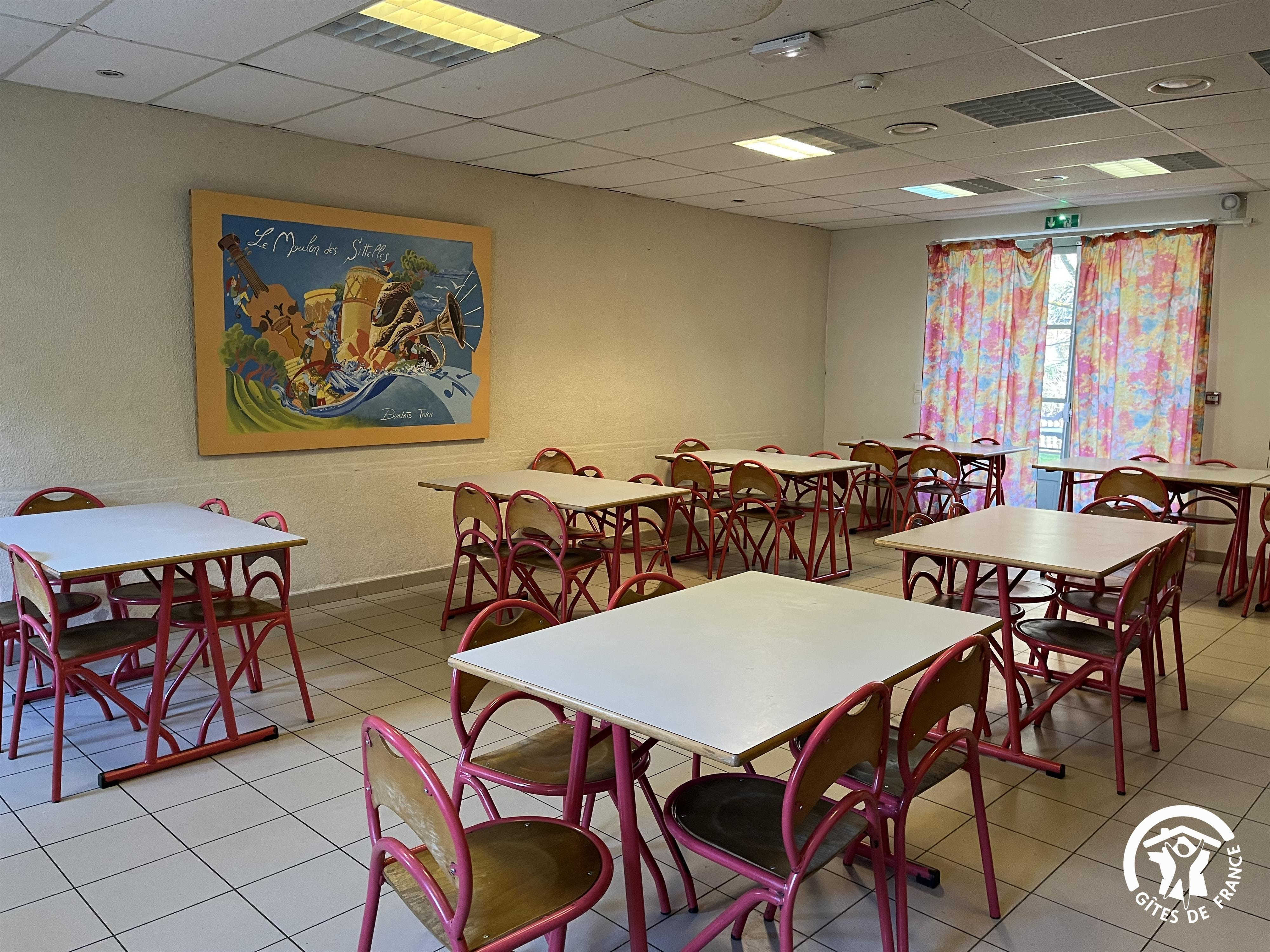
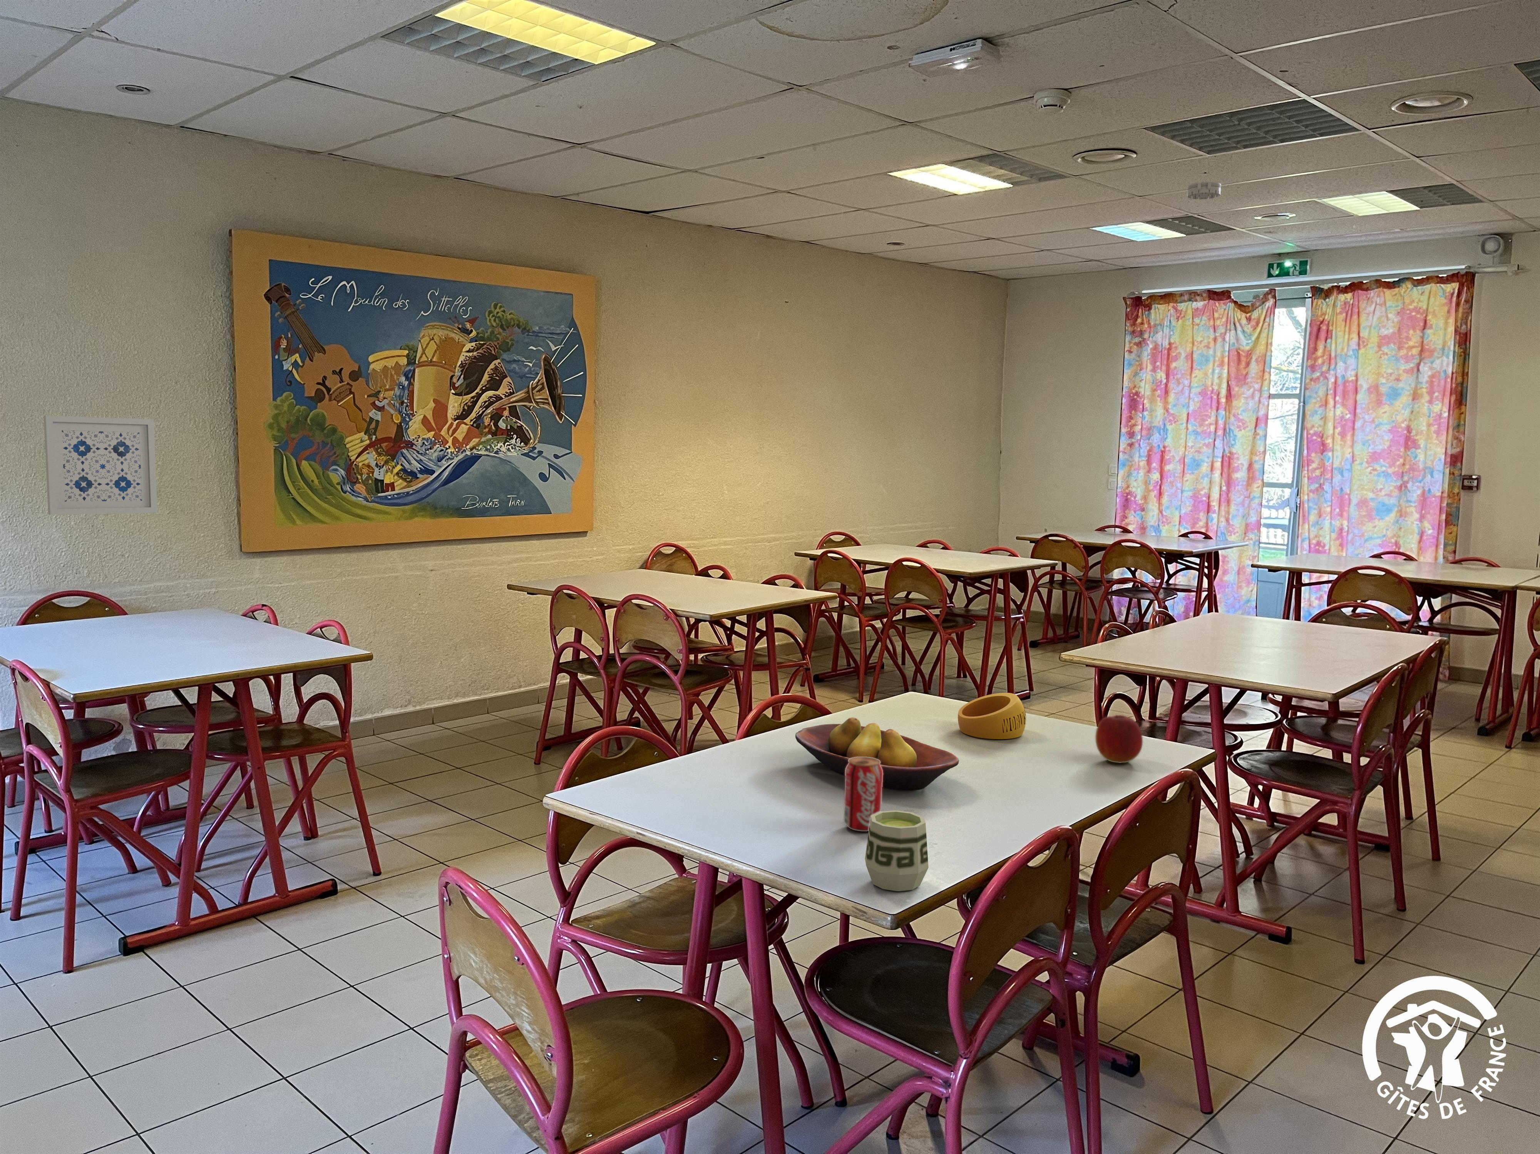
+ fruit bowl [795,718,959,790]
+ beverage can [844,756,883,832]
+ cup [865,810,929,892]
+ apple [1095,714,1143,764]
+ smoke detector [1187,181,1221,200]
+ ring [958,692,1026,739]
+ wall art [44,415,158,515]
